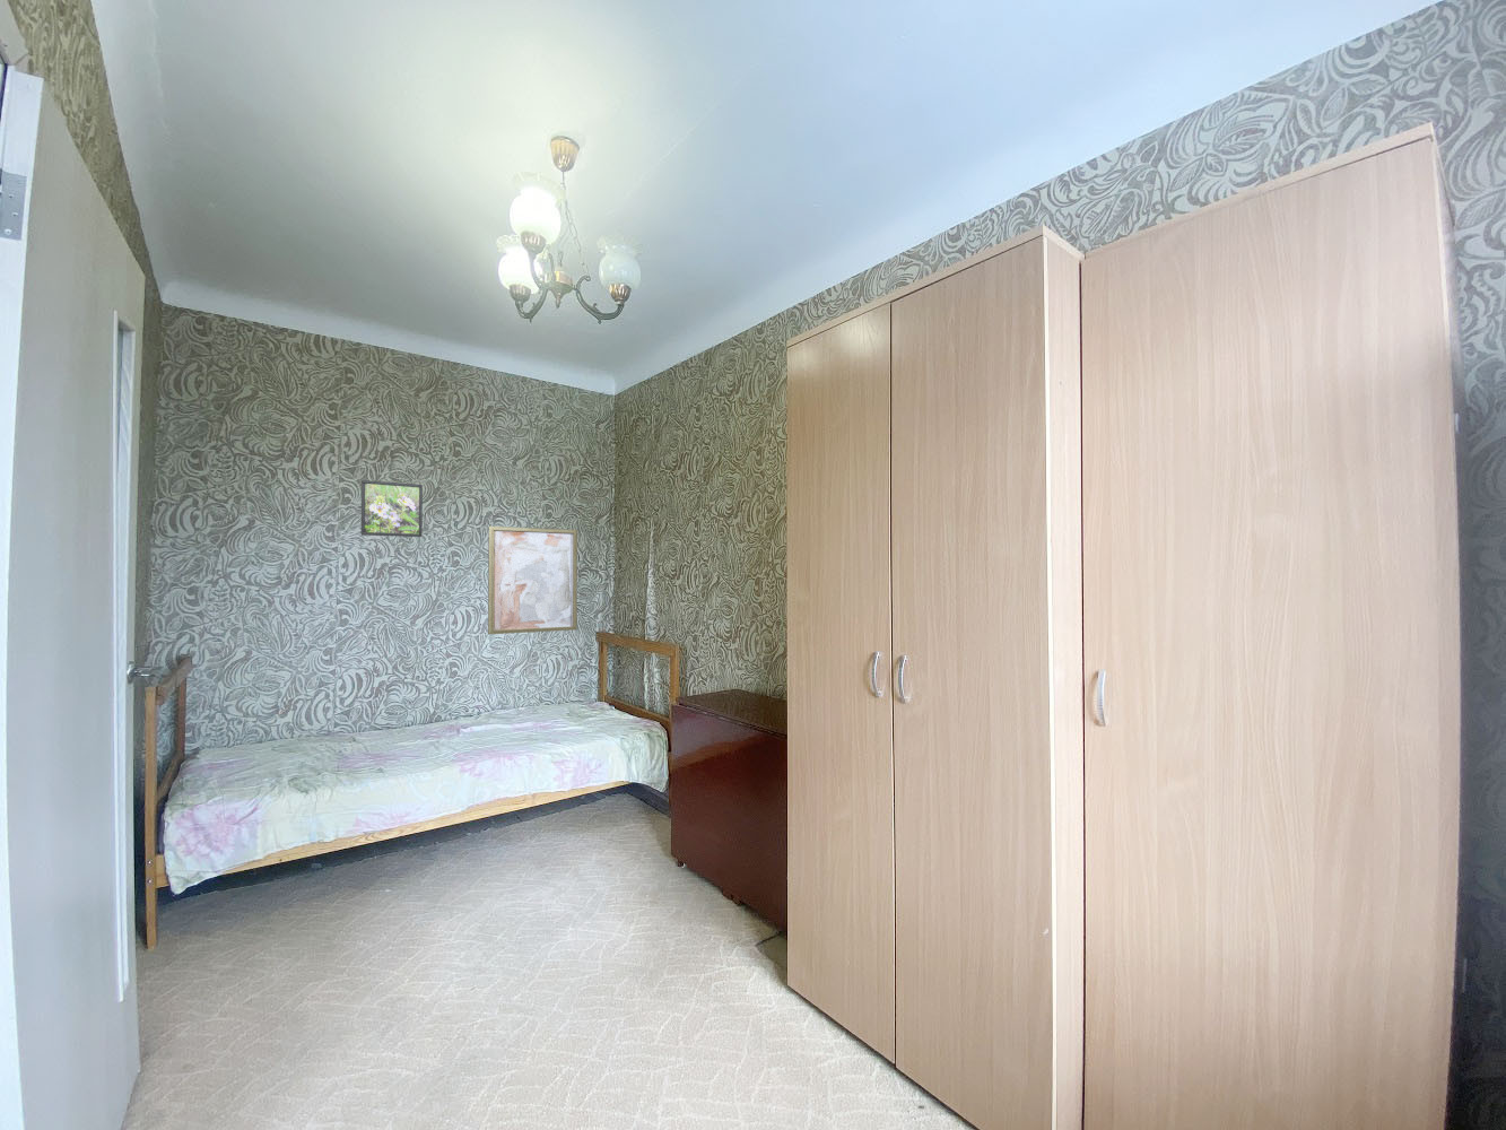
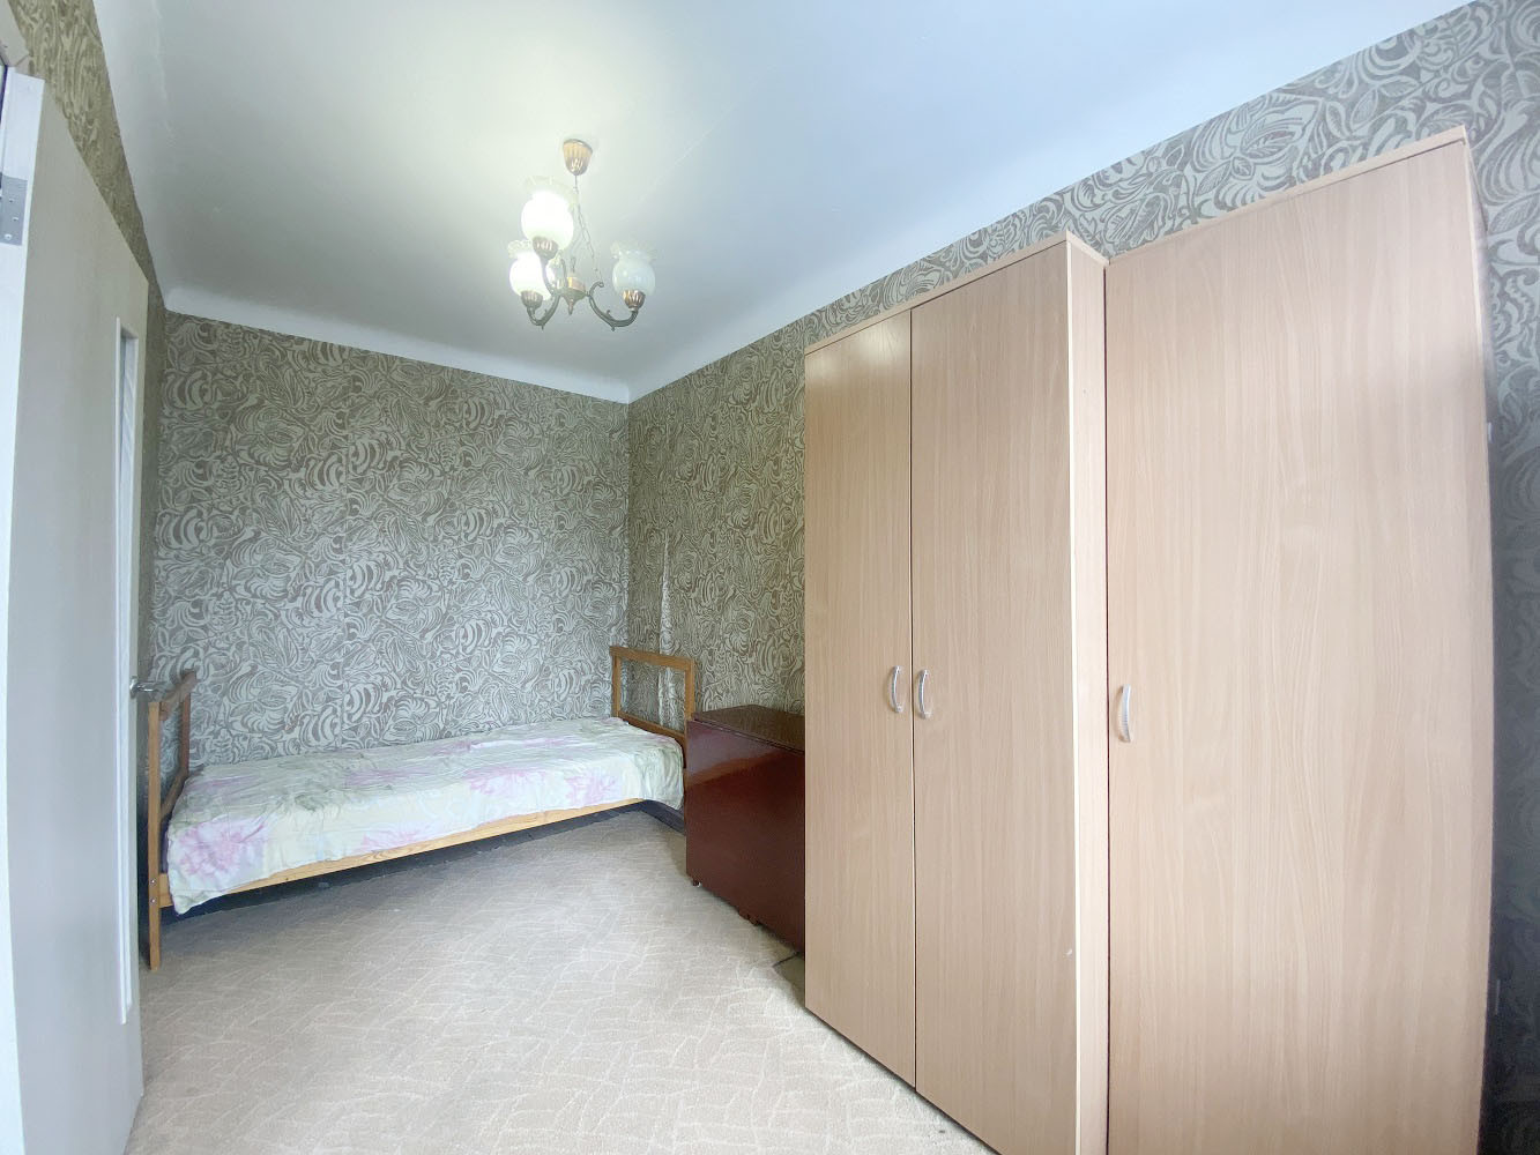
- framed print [361,480,424,538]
- wall art [487,526,578,635]
